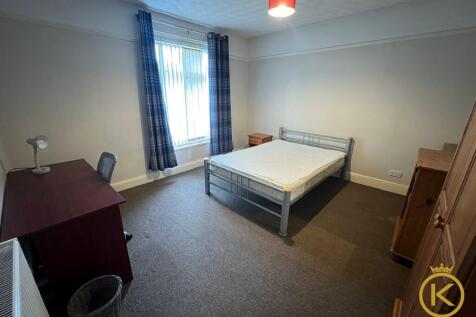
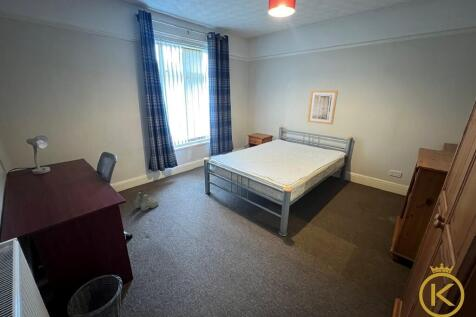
+ boots [135,190,160,212]
+ wall art [306,90,339,126]
